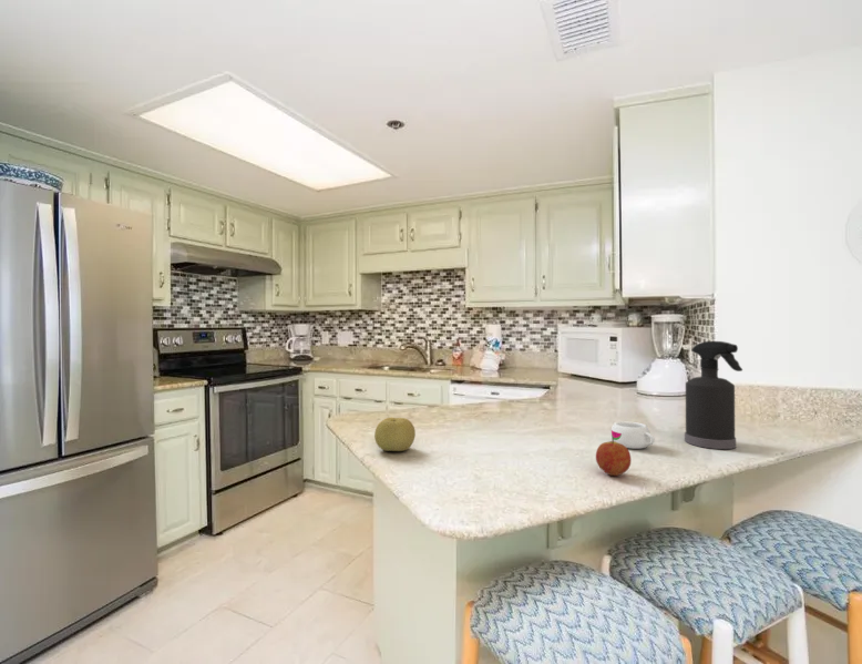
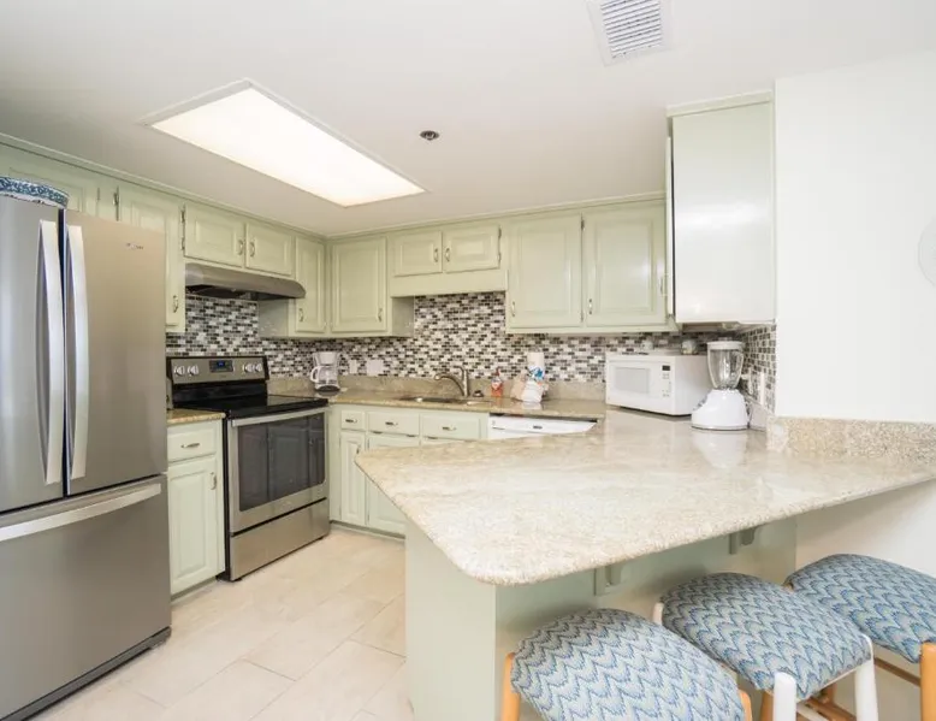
- fruit [373,417,417,452]
- fruit [595,437,633,477]
- mug [610,420,656,450]
- spray bottle [684,340,743,450]
